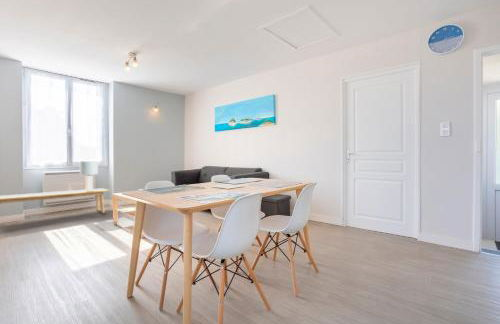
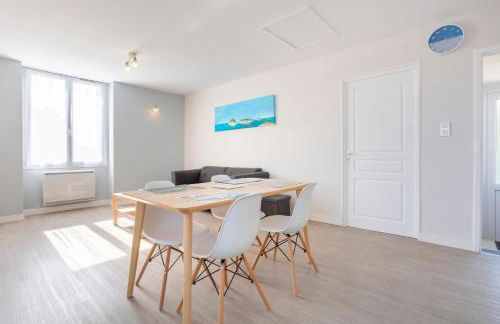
- lamp [79,160,99,191]
- bench [0,187,110,214]
